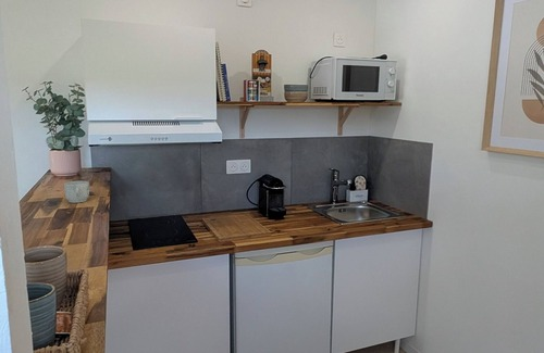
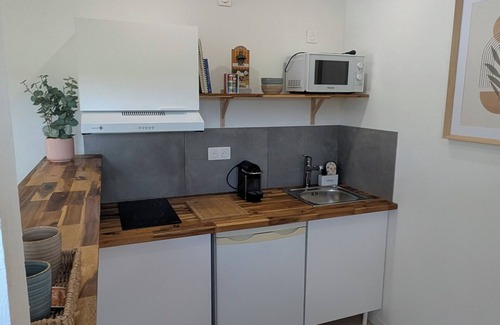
- mug [63,180,90,204]
